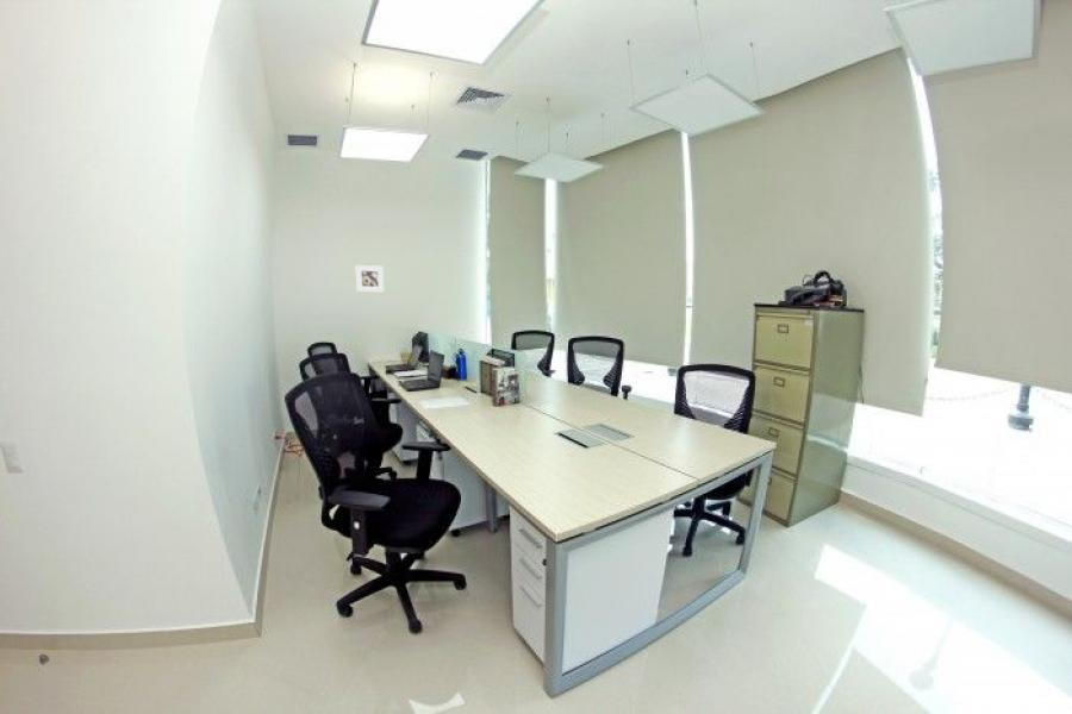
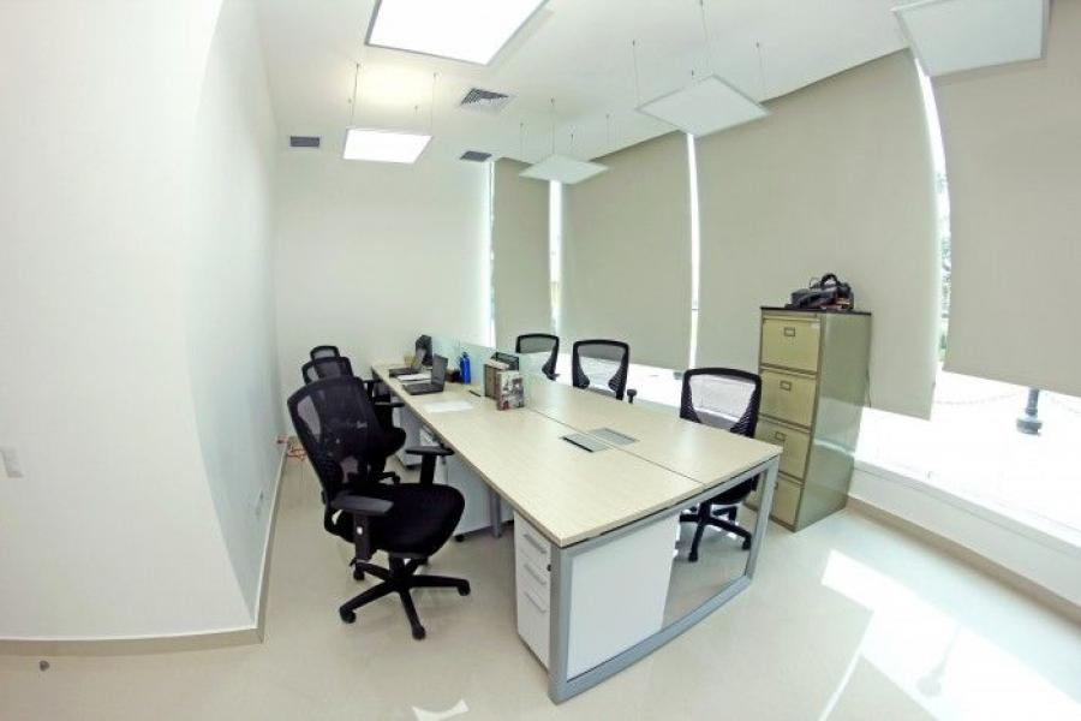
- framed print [355,264,385,293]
